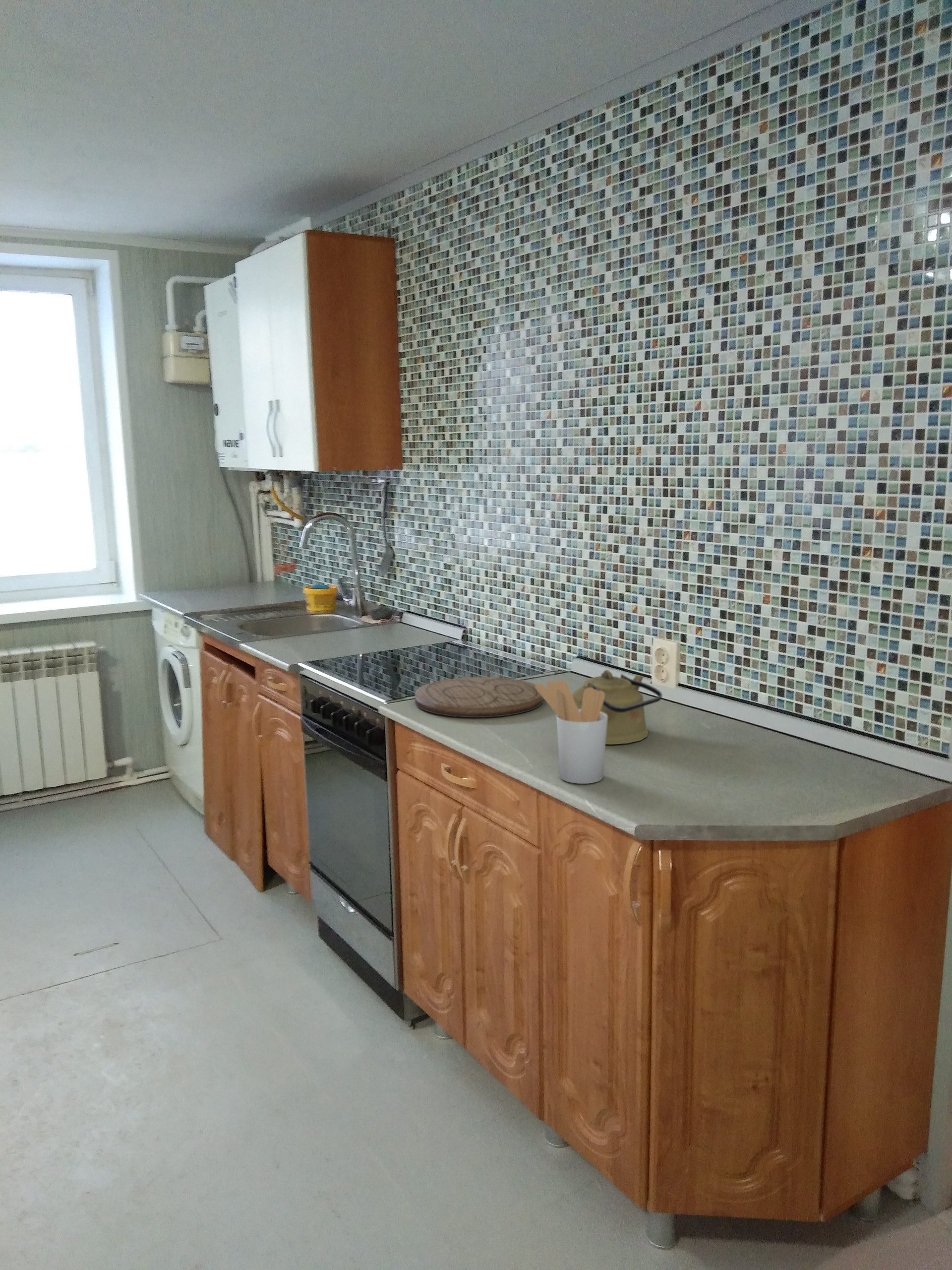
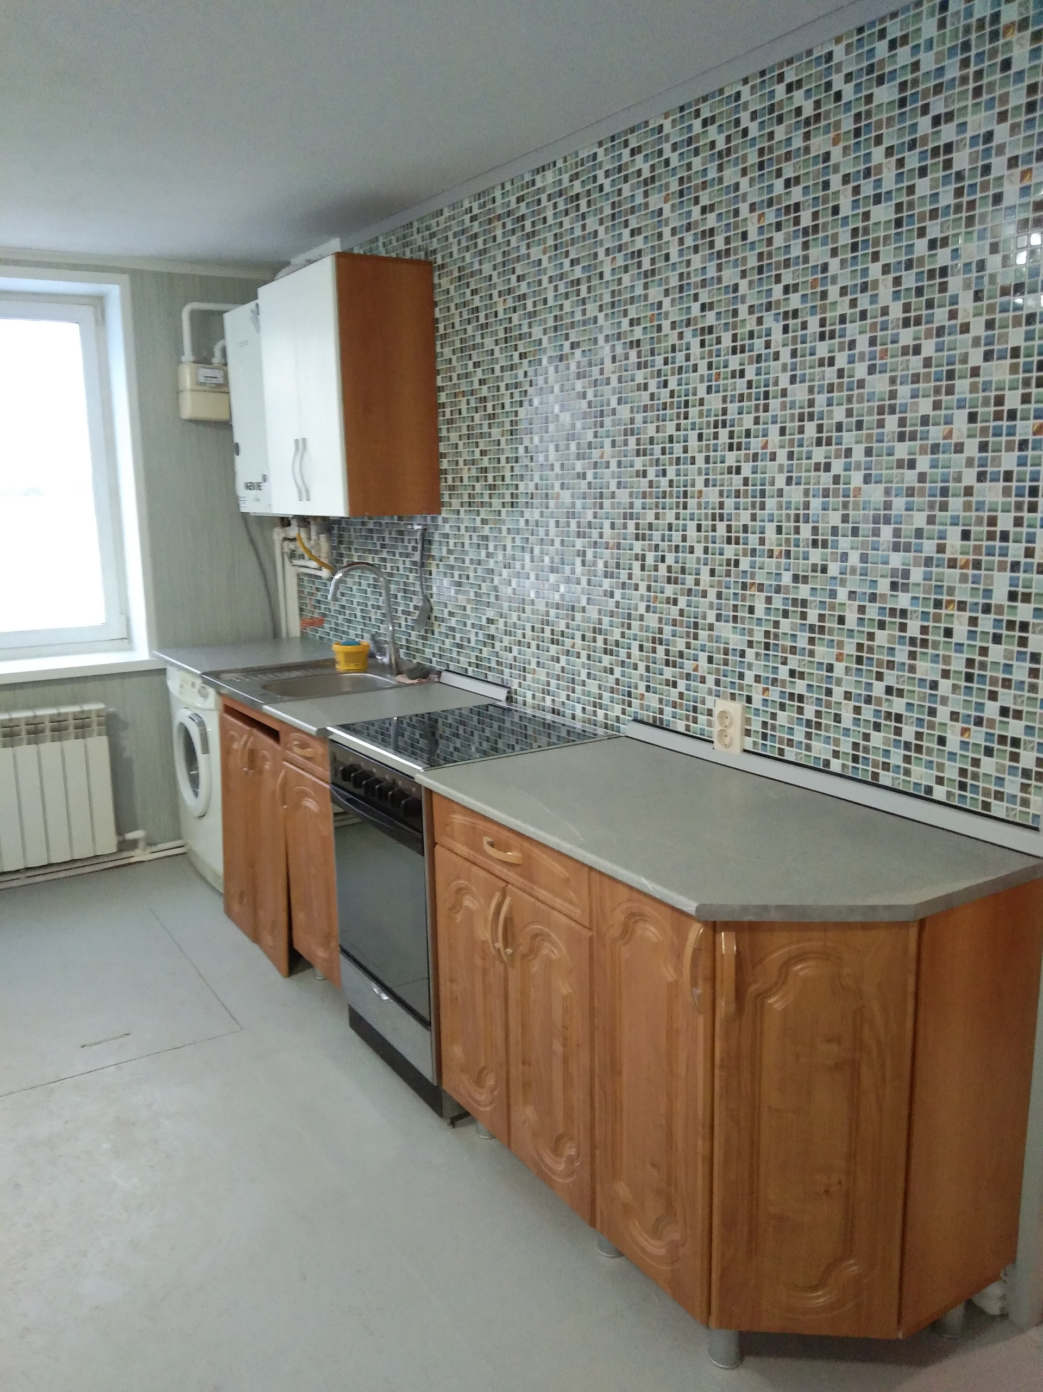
- kettle [572,669,663,745]
- utensil holder [535,679,608,784]
- cutting board [415,677,543,718]
